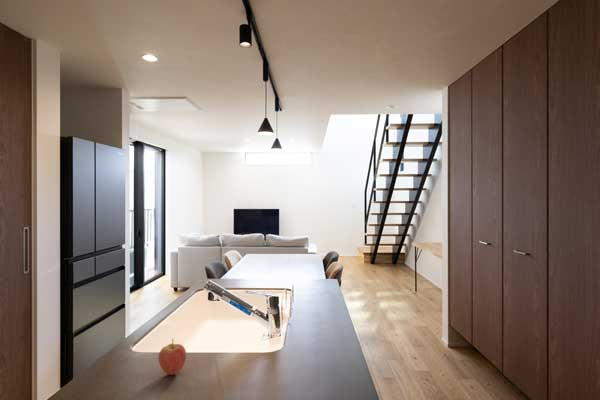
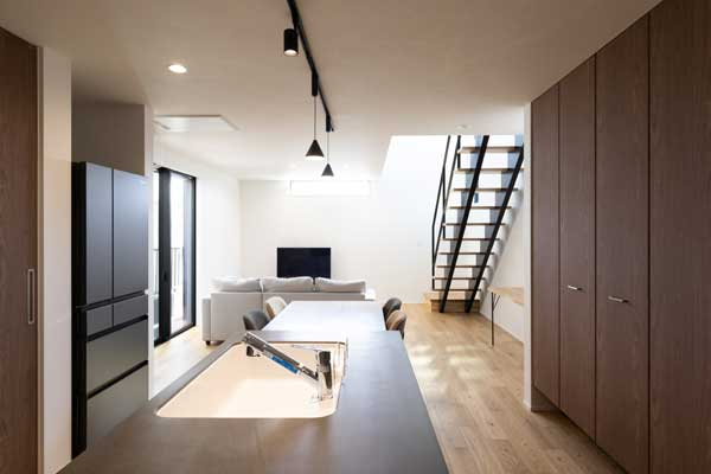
- fruit [158,338,187,376]
